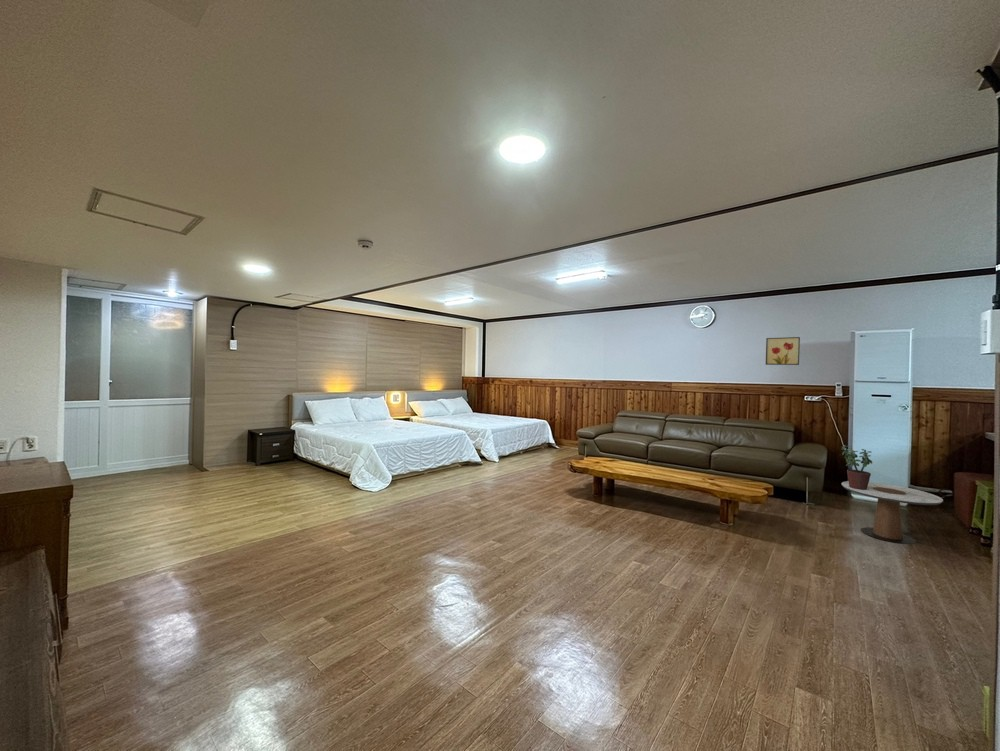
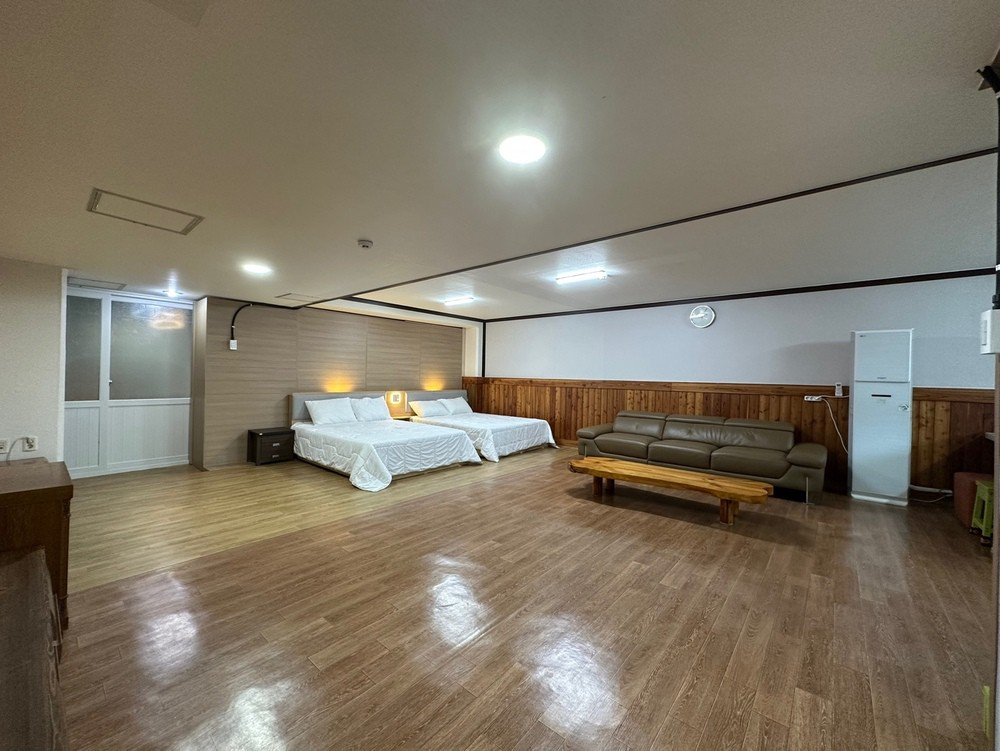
- potted plant [840,444,873,490]
- wall art [765,336,801,366]
- side table [841,480,944,545]
